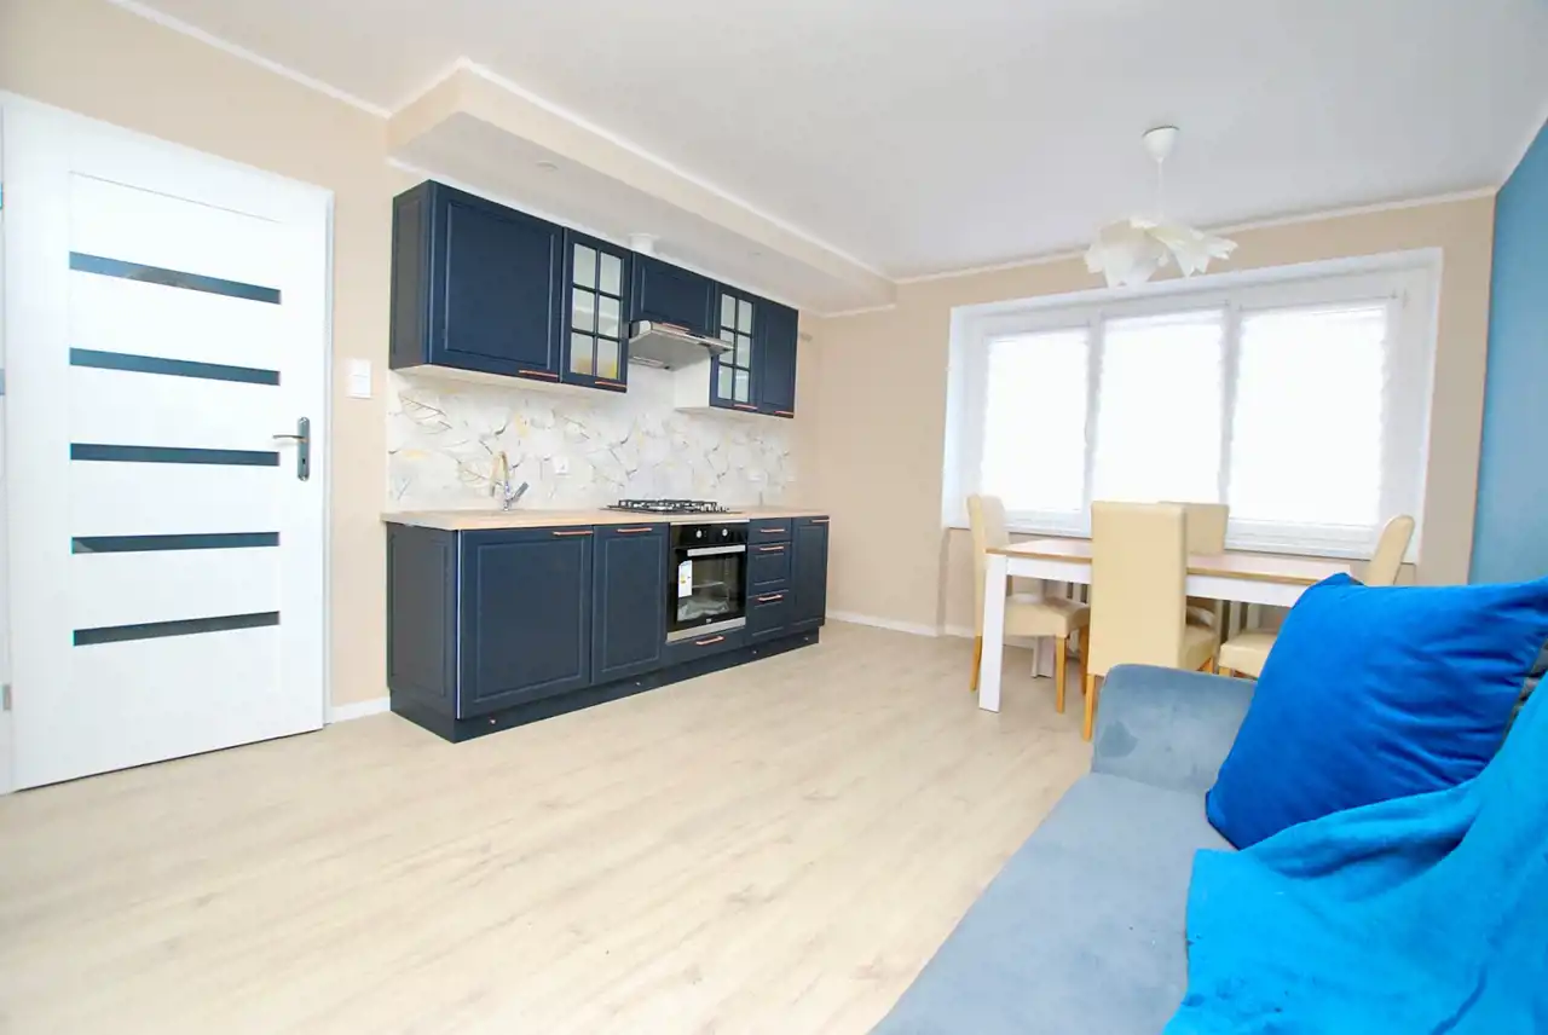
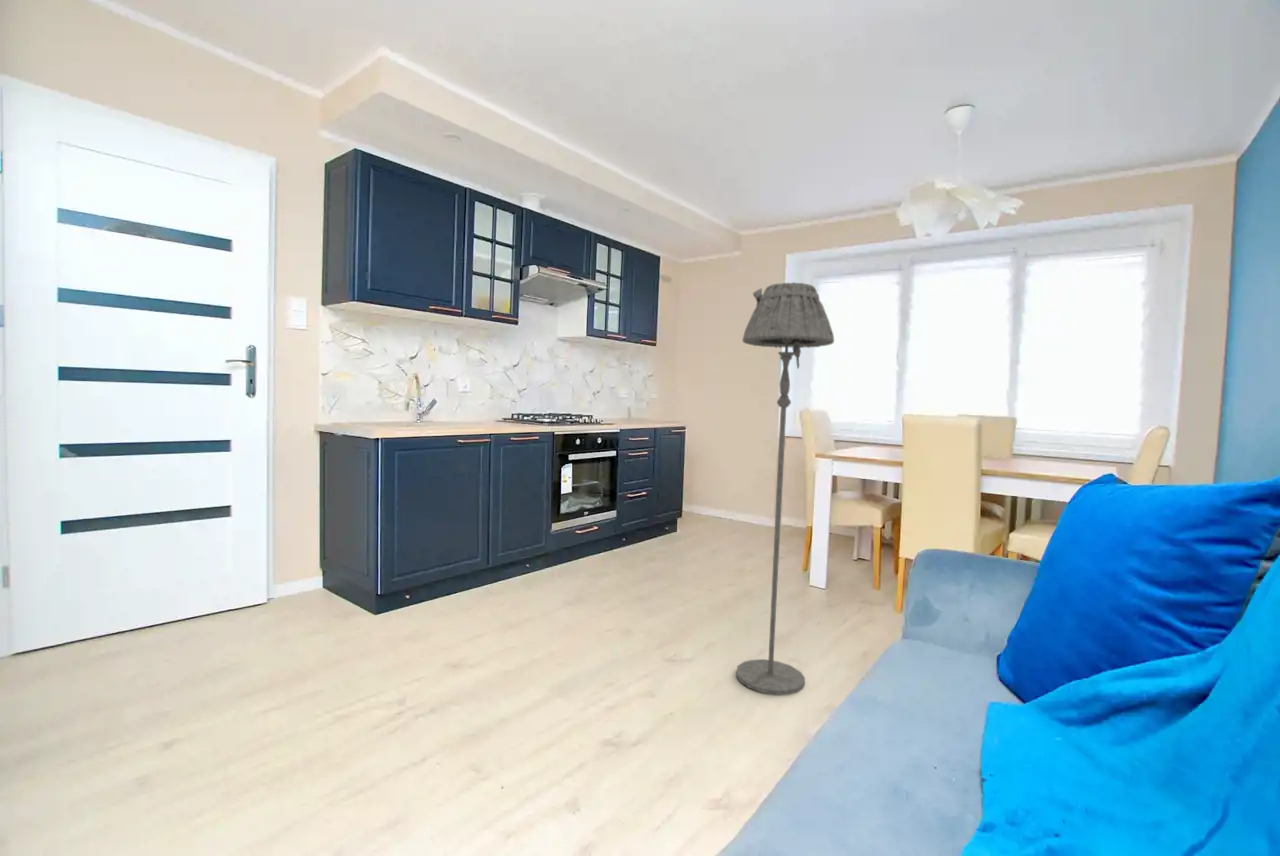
+ floor lamp [735,281,835,696]
